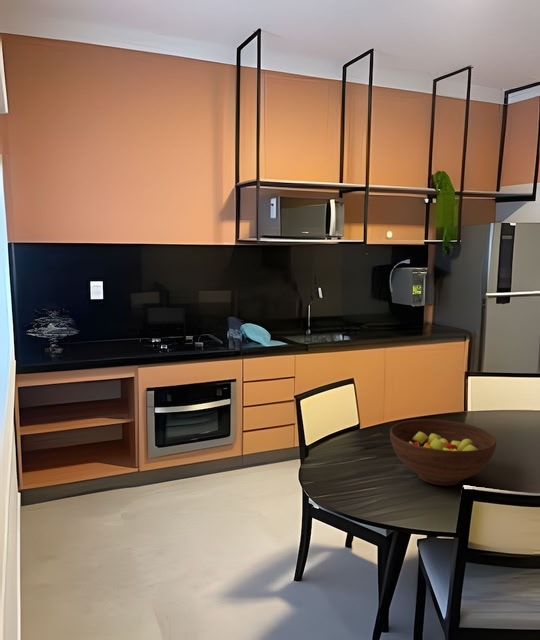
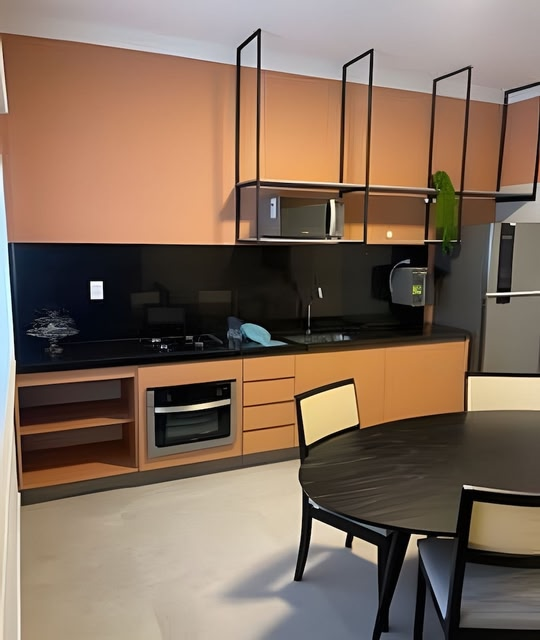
- fruit bowl [389,418,497,487]
